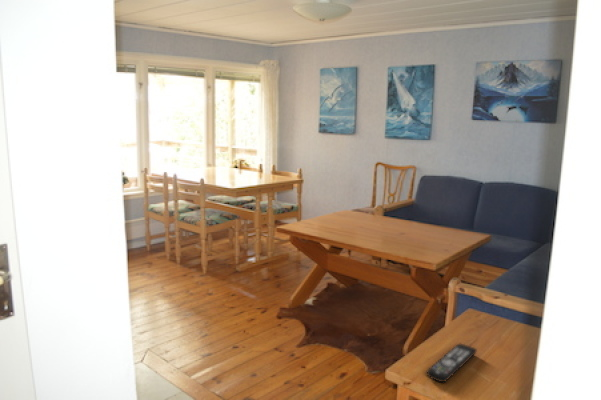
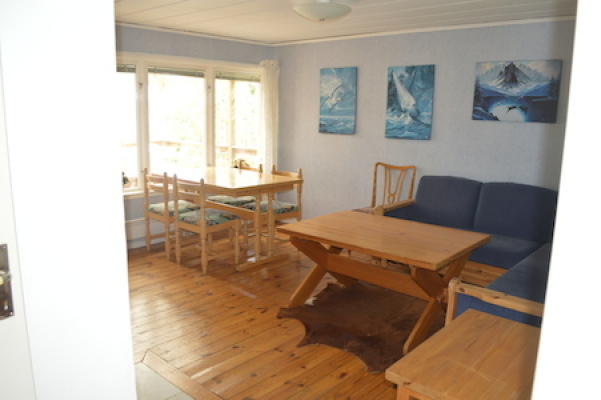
- remote control [425,343,478,383]
